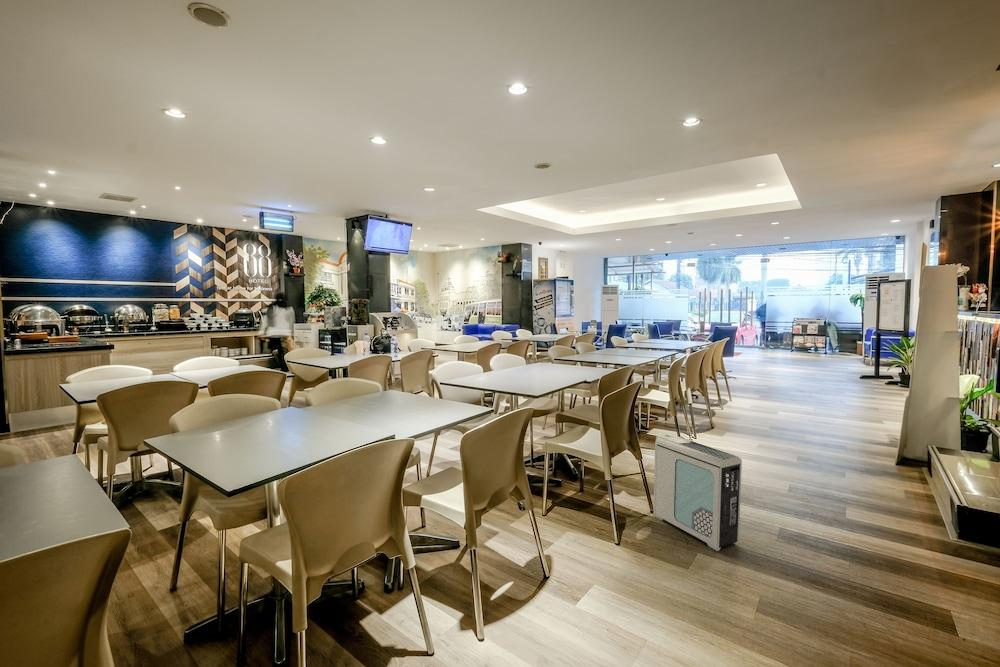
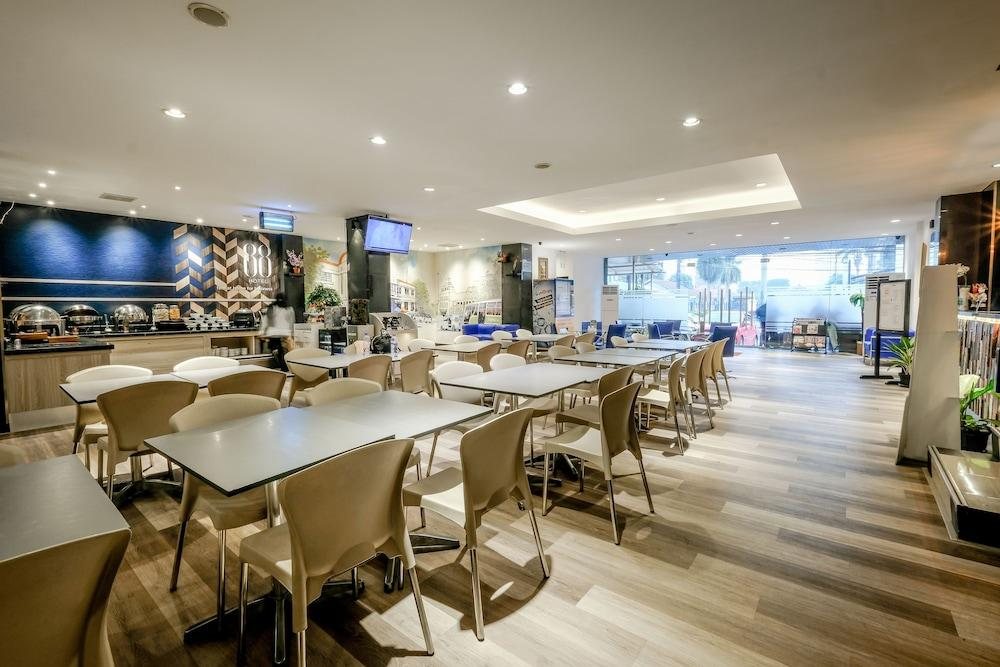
- air purifier [652,432,743,552]
